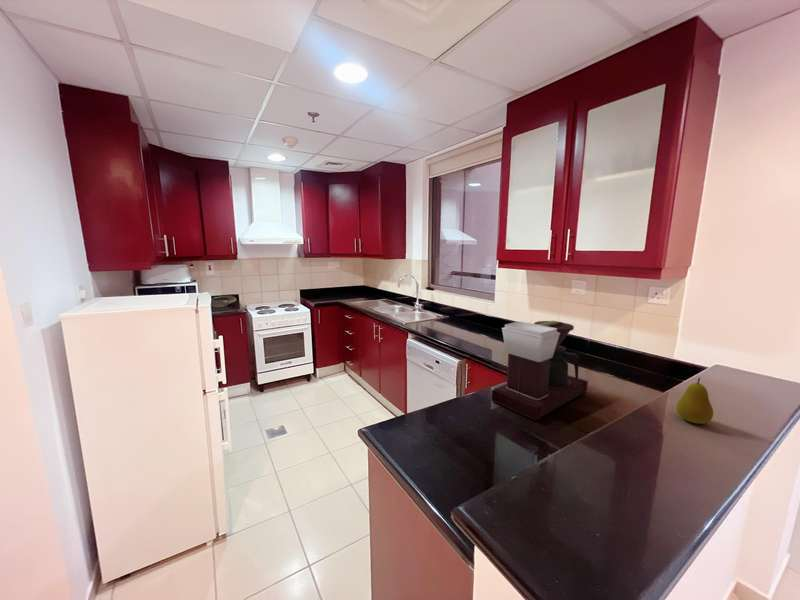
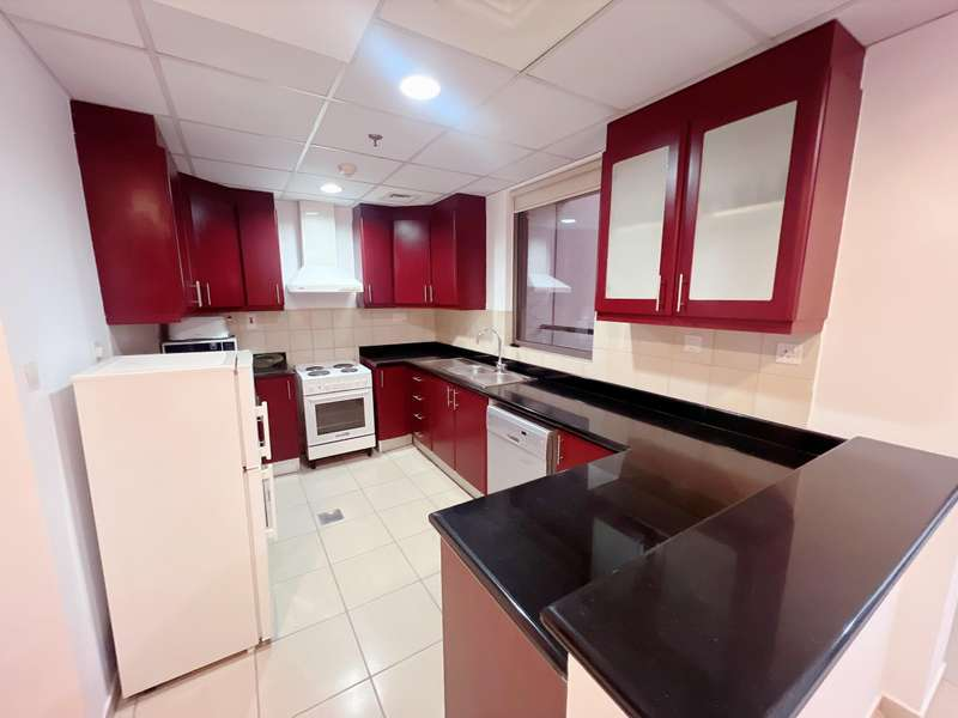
- coffee maker [490,320,589,421]
- fruit [675,377,714,425]
